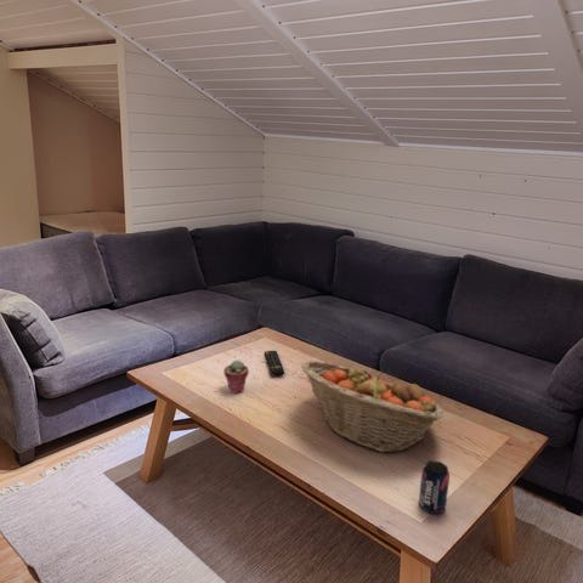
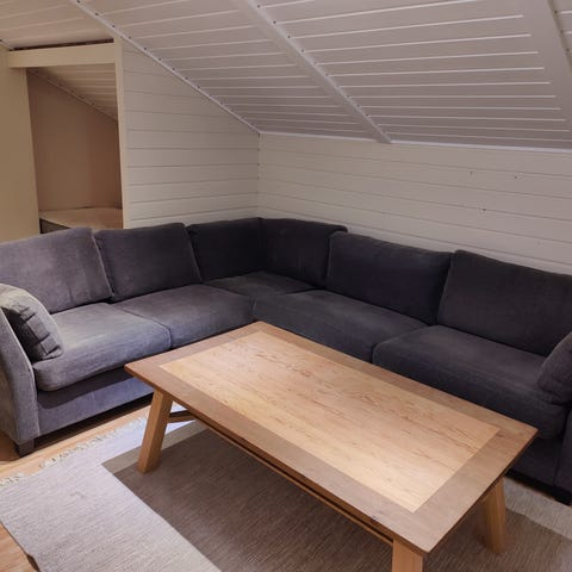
- beverage can [418,459,451,515]
- potted succulent [222,360,250,395]
- fruit basket [300,360,445,453]
- remote control [264,350,285,378]
